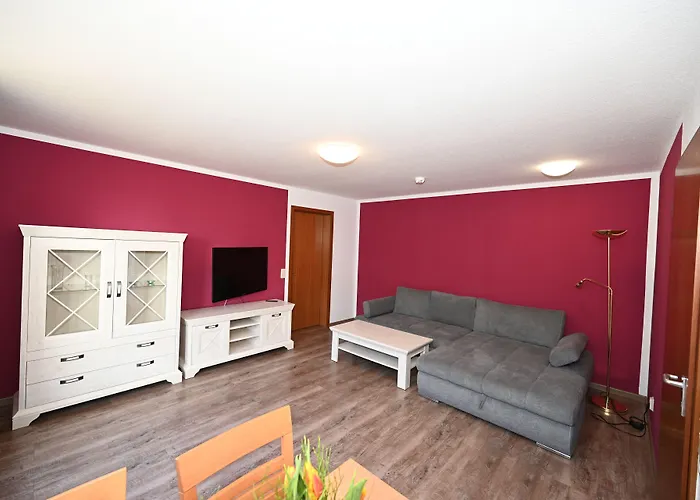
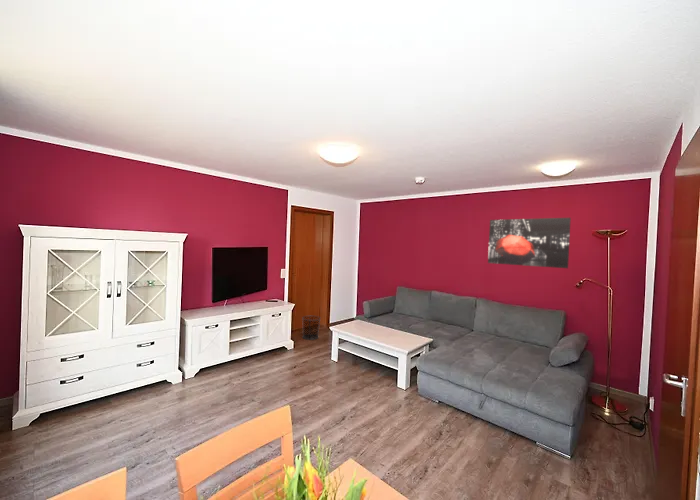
+ wall art [487,217,572,269]
+ waste bin [301,315,322,341]
